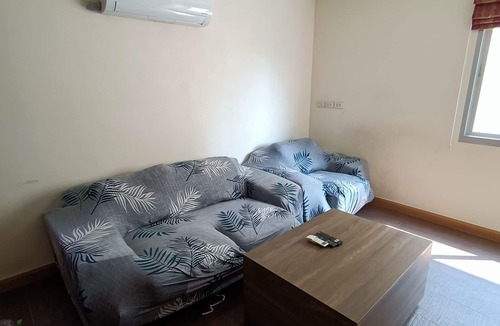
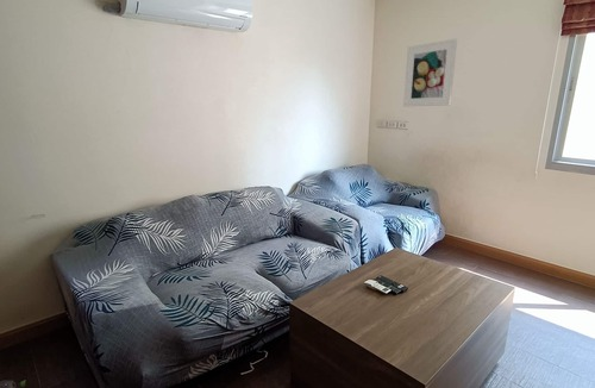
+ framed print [402,38,458,108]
